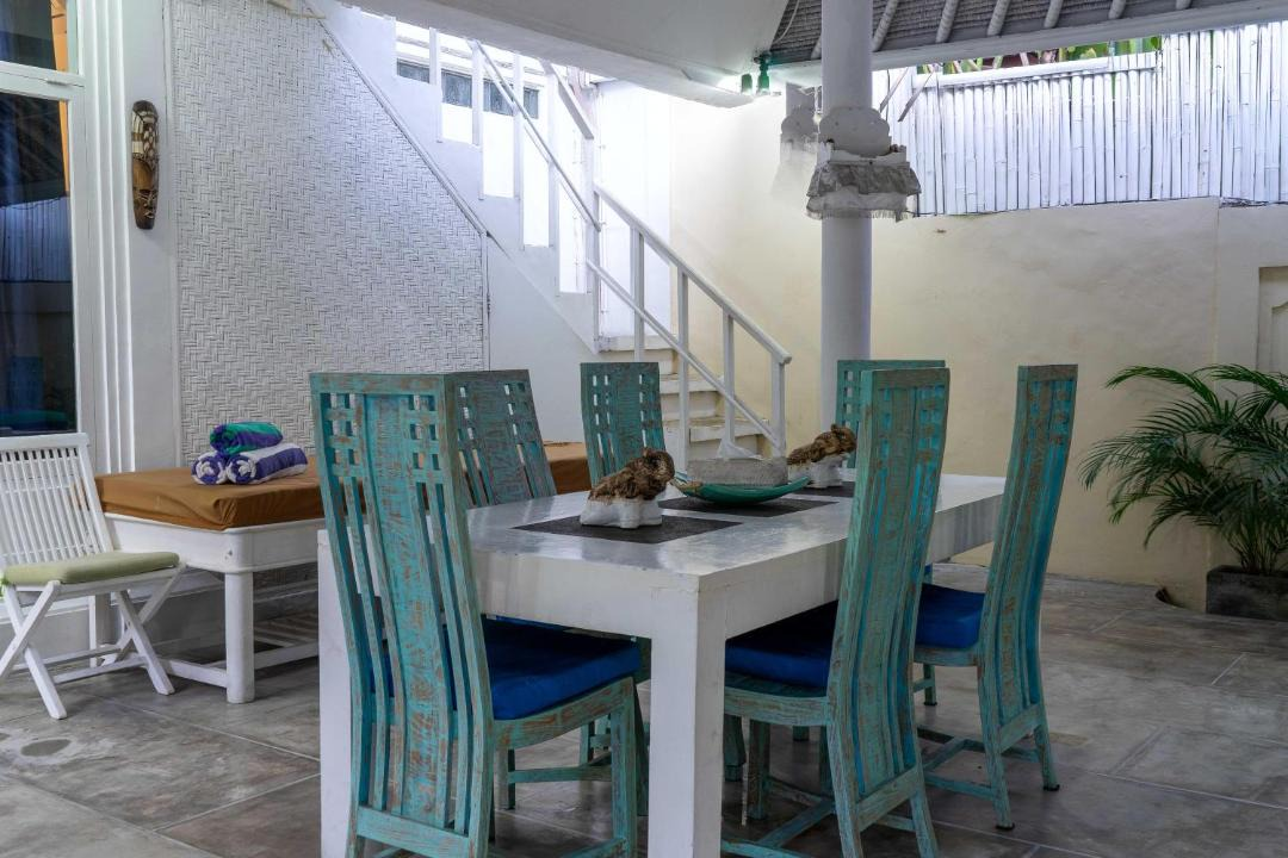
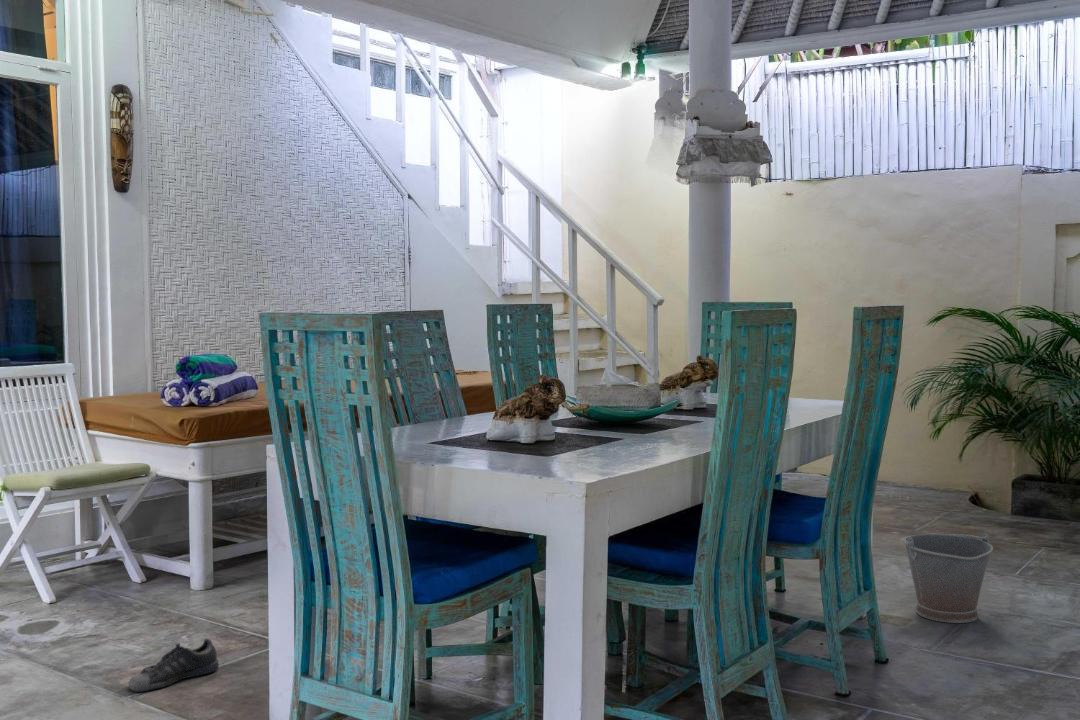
+ shoe [128,638,220,693]
+ bucket [900,532,994,624]
